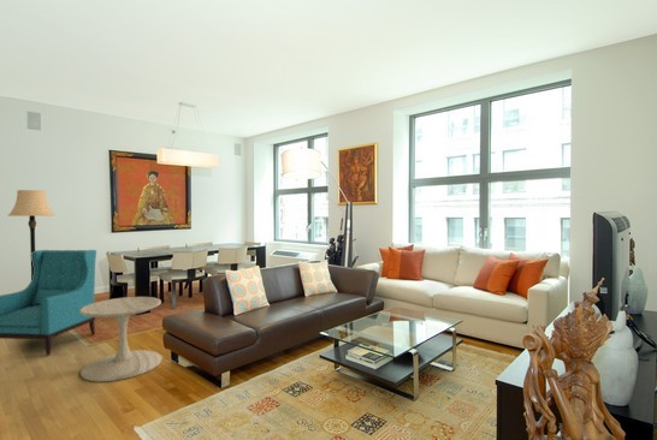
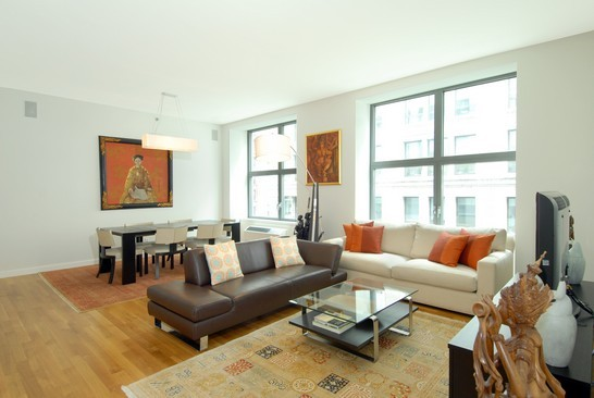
- armchair [0,249,97,357]
- lamp [7,189,55,280]
- side table [79,296,164,383]
